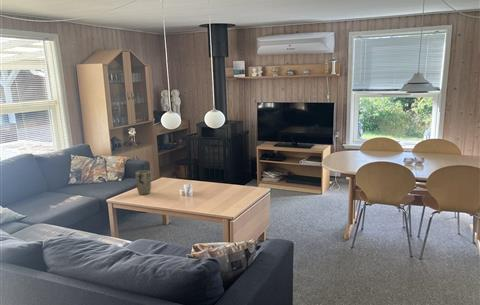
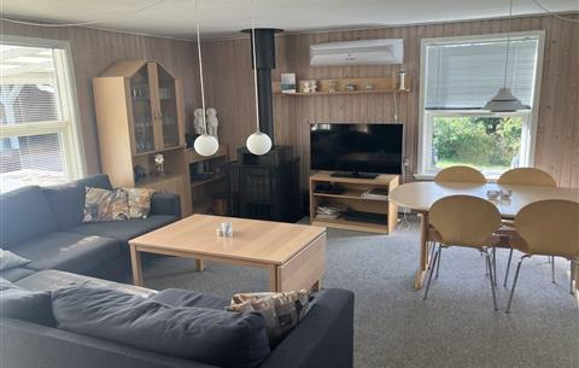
- plant pot [134,170,152,196]
